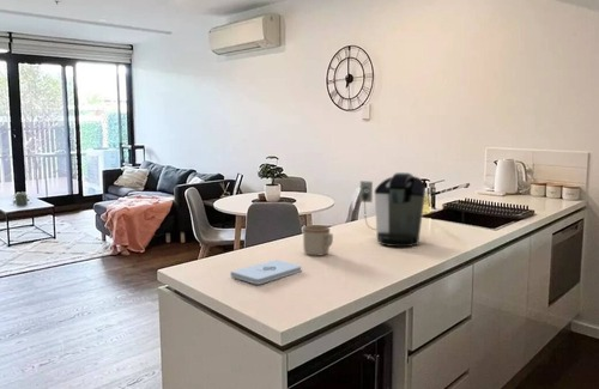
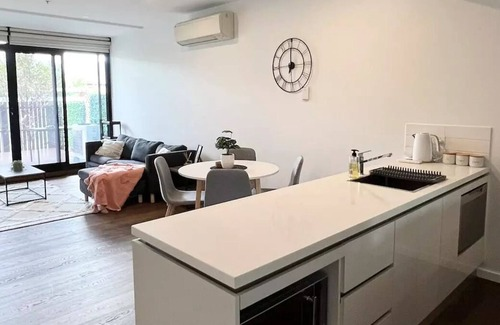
- mug [302,224,334,256]
- coffee maker [358,171,426,248]
- notepad [230,259,303,285]
